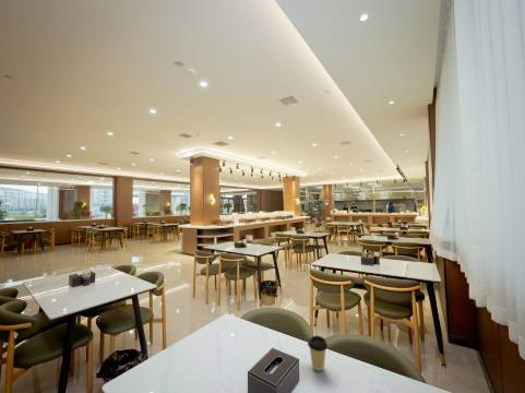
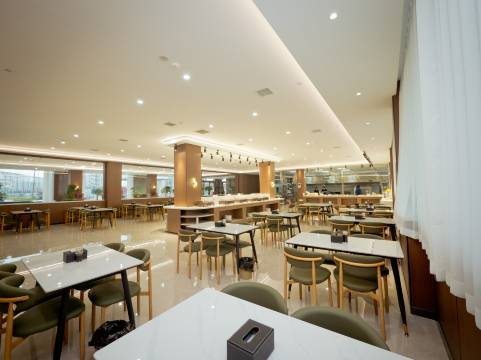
- coffee cup [307,335,329,371]
